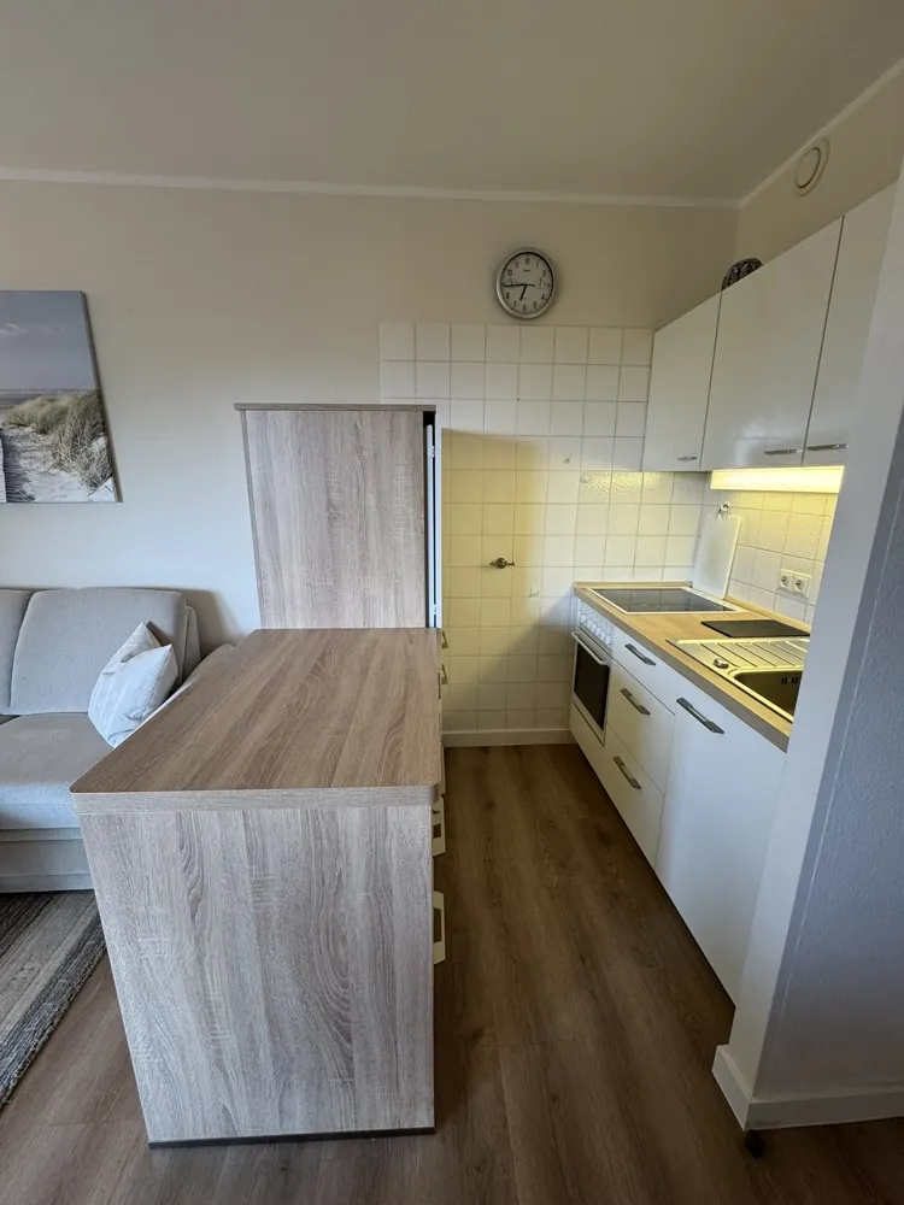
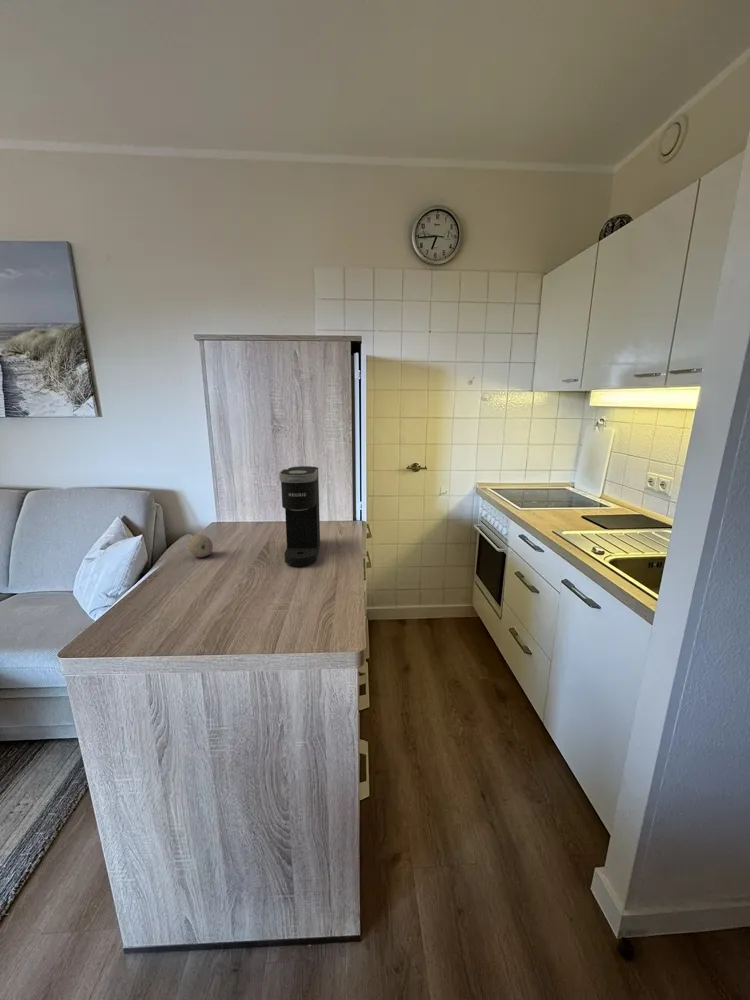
+ fruit [187,533,214,558]
+ coffee maker [278,465,321,567]
